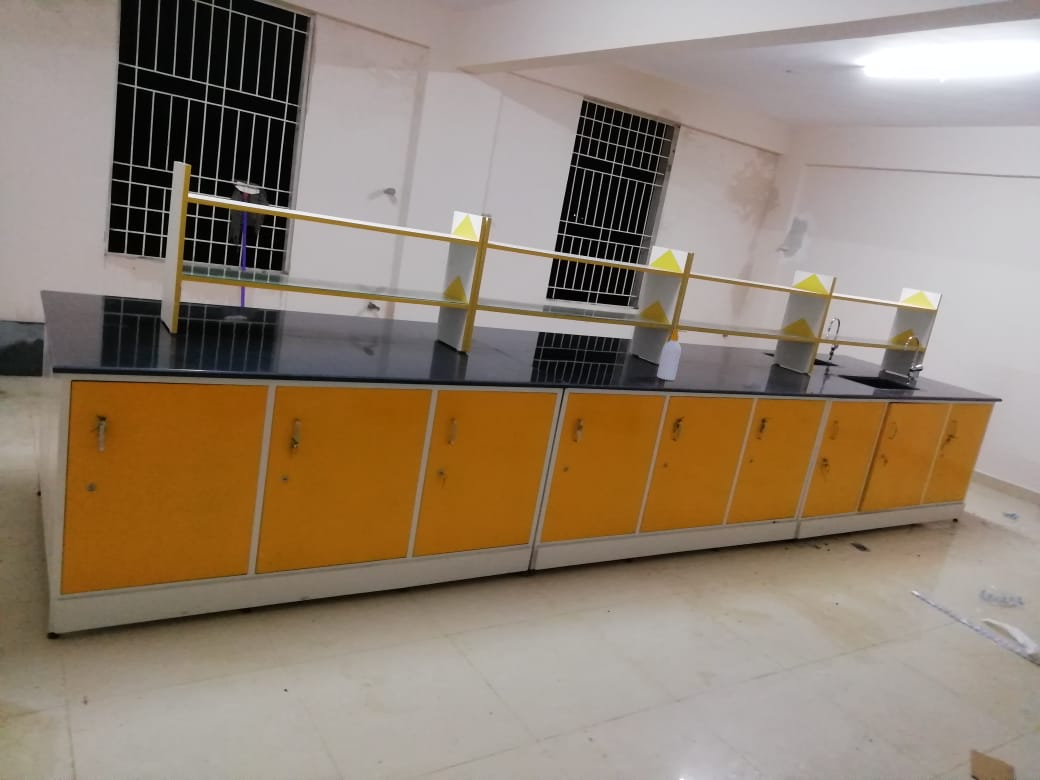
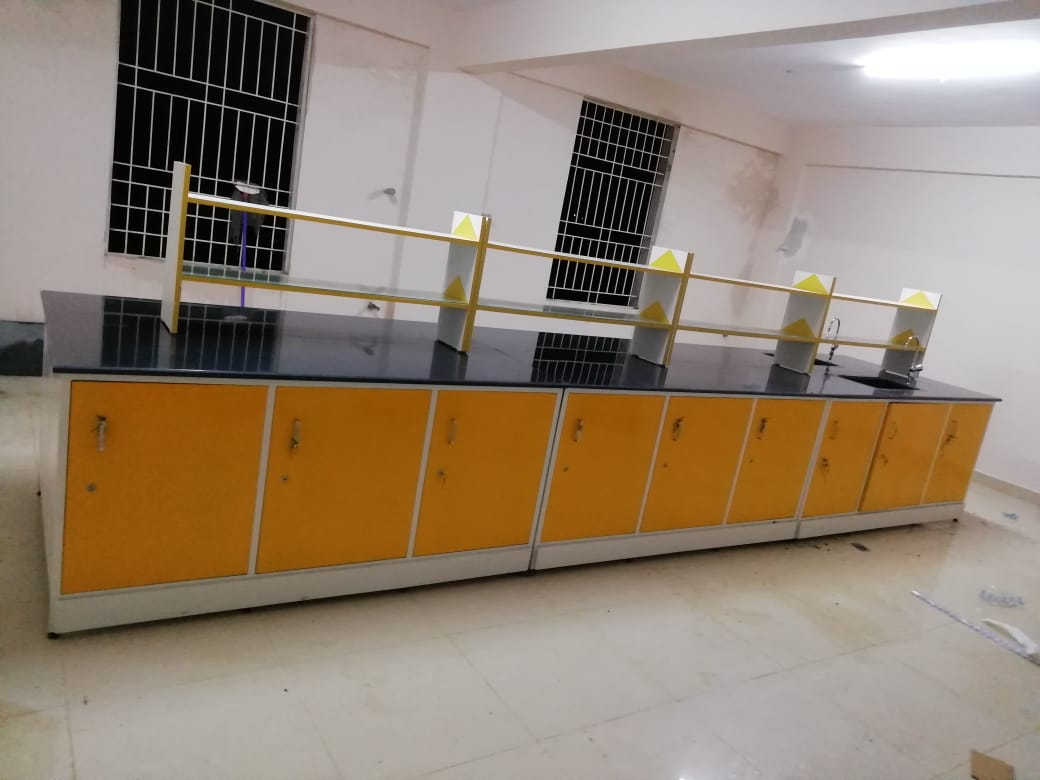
- soap bottle [656,328,688,382]
